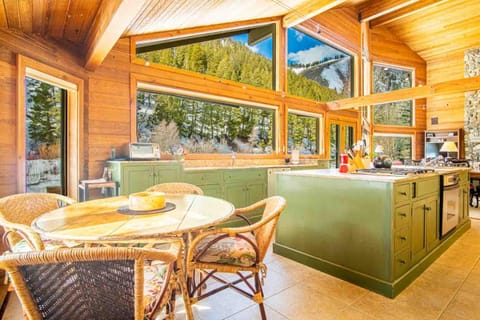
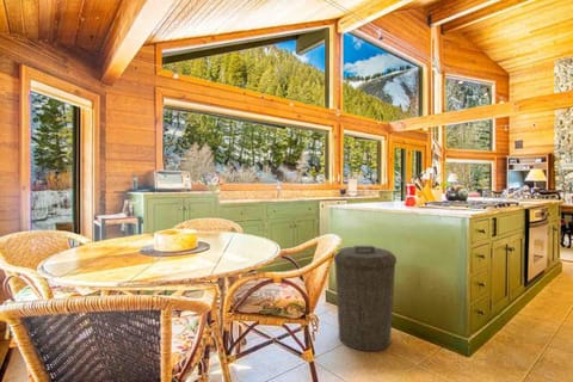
+ trash can [332,245,398,352]
